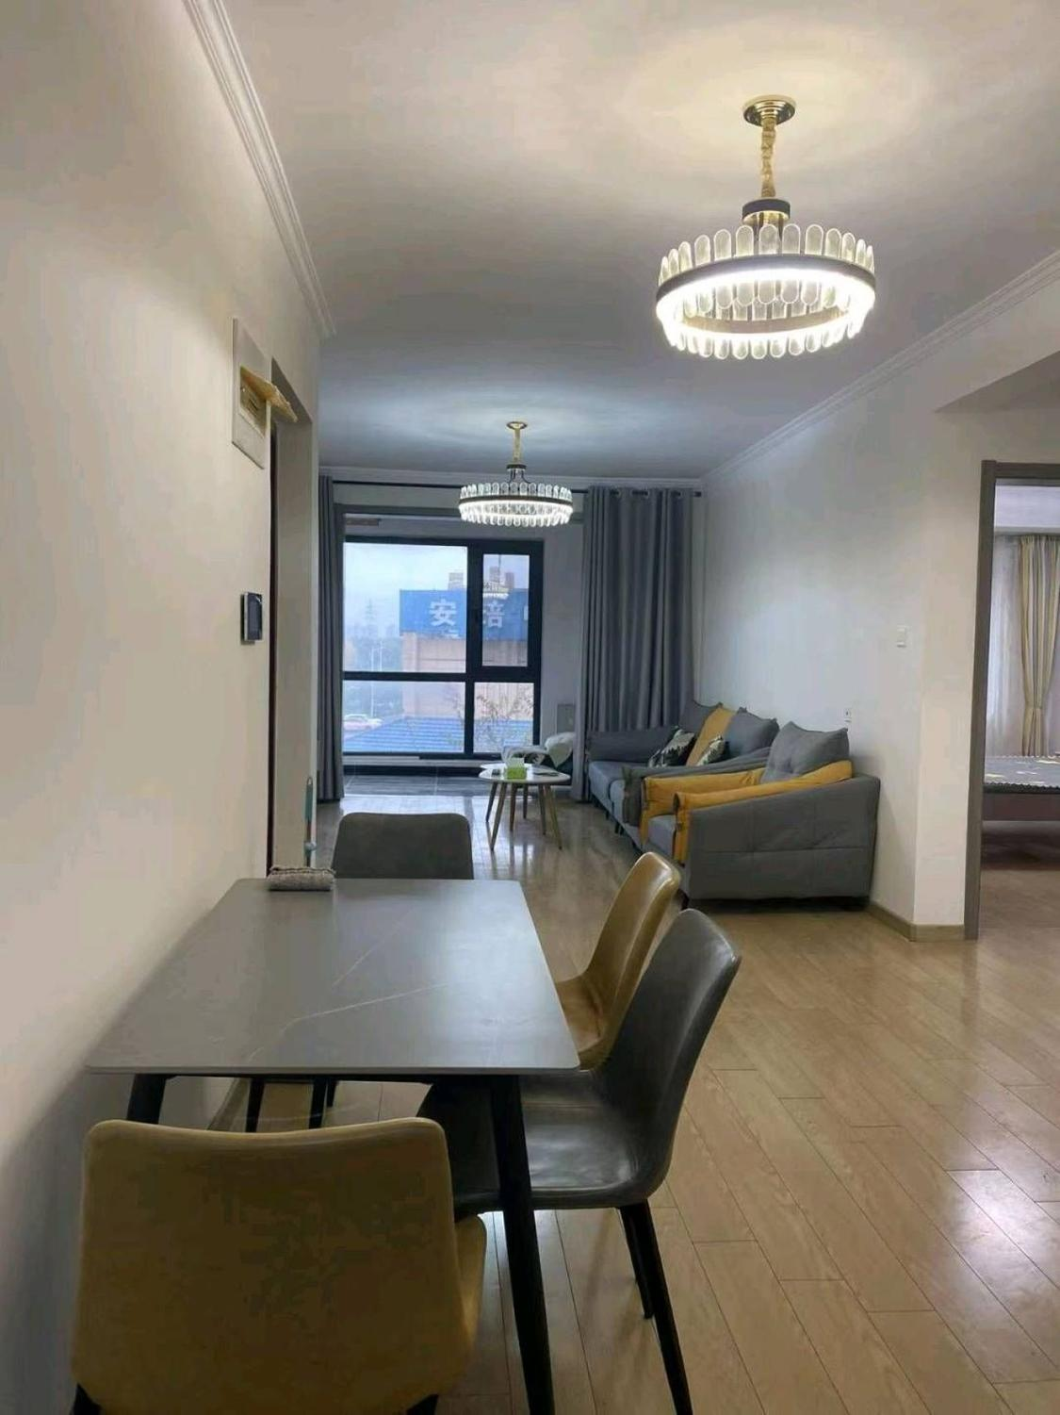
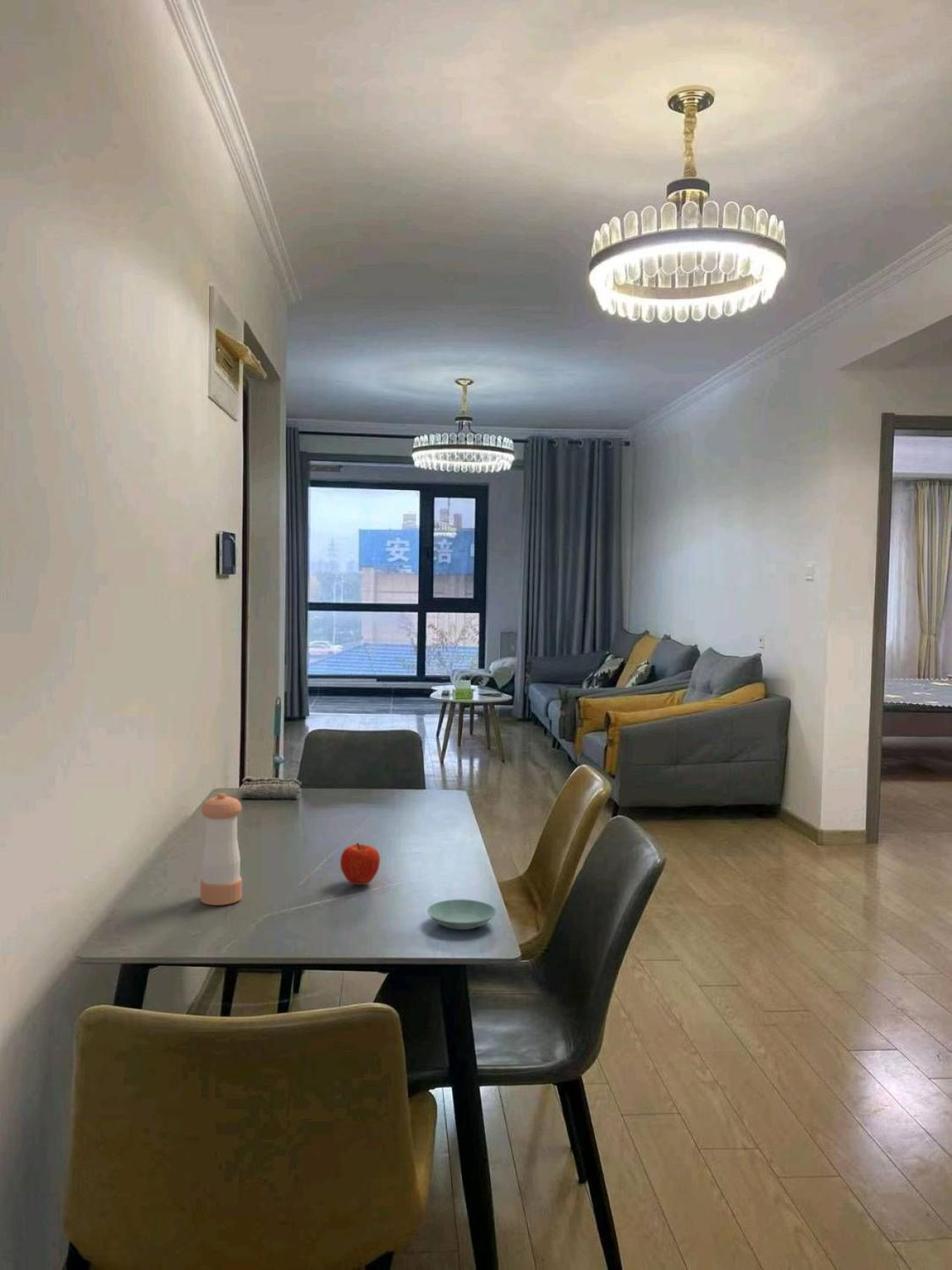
+ fruit [339,842,381,886]
+ pepper shaker [200,792,243,906]
+ saucer [426,899,497,931]
